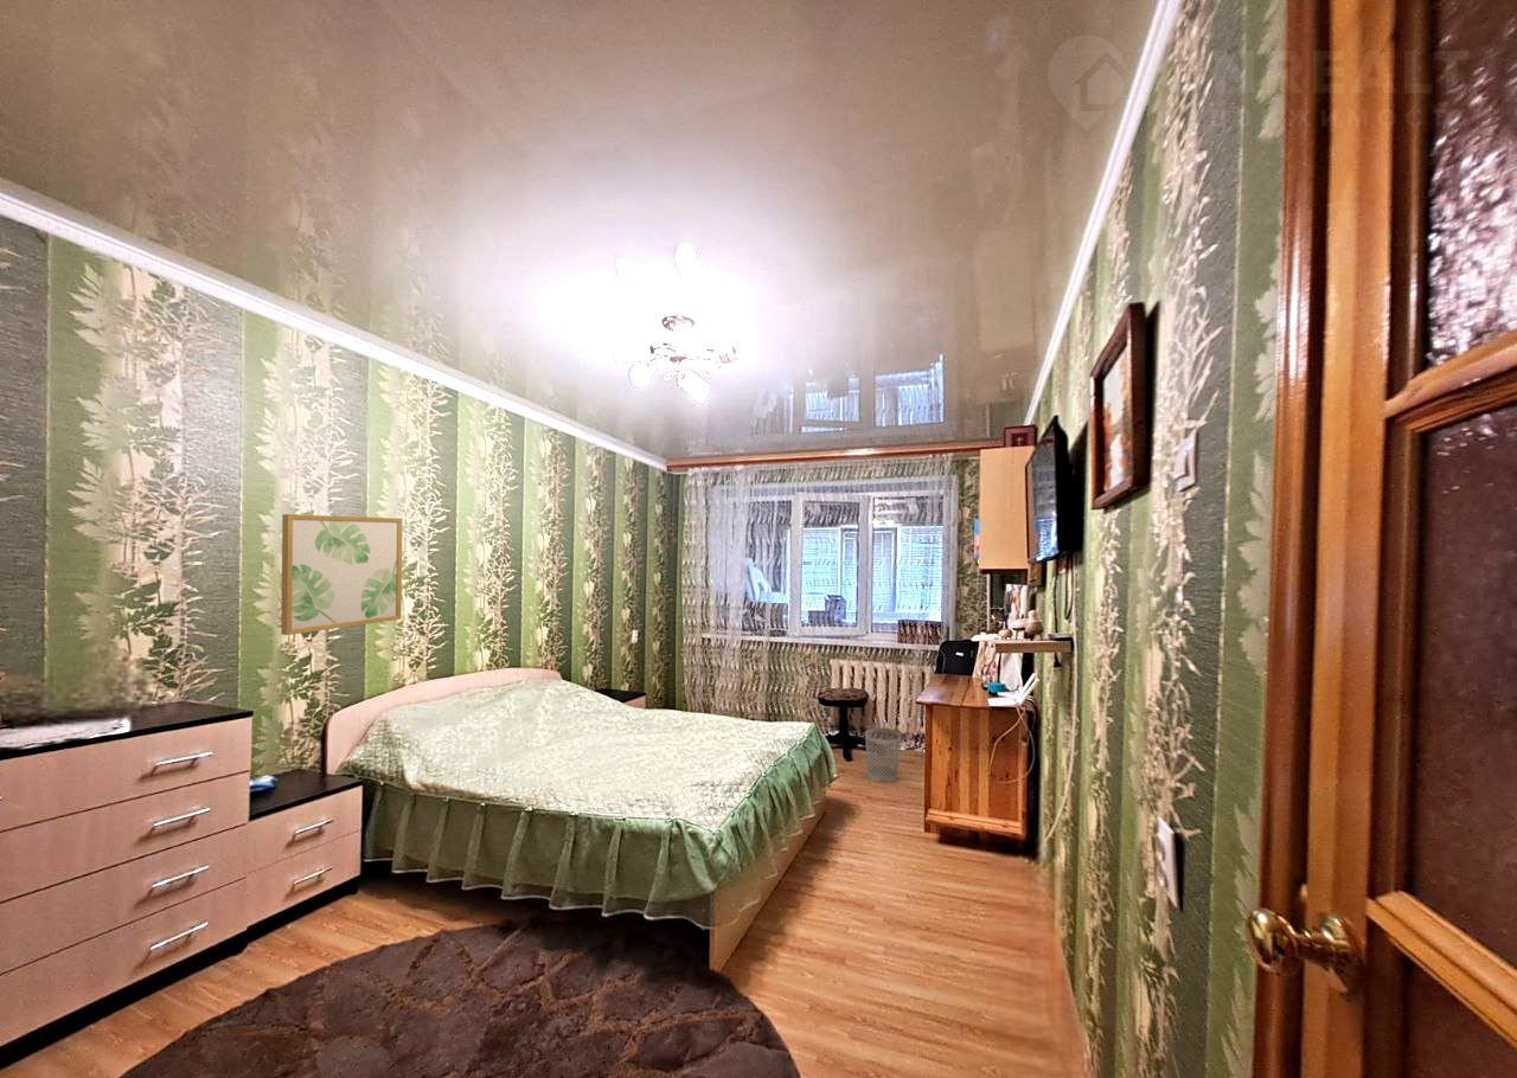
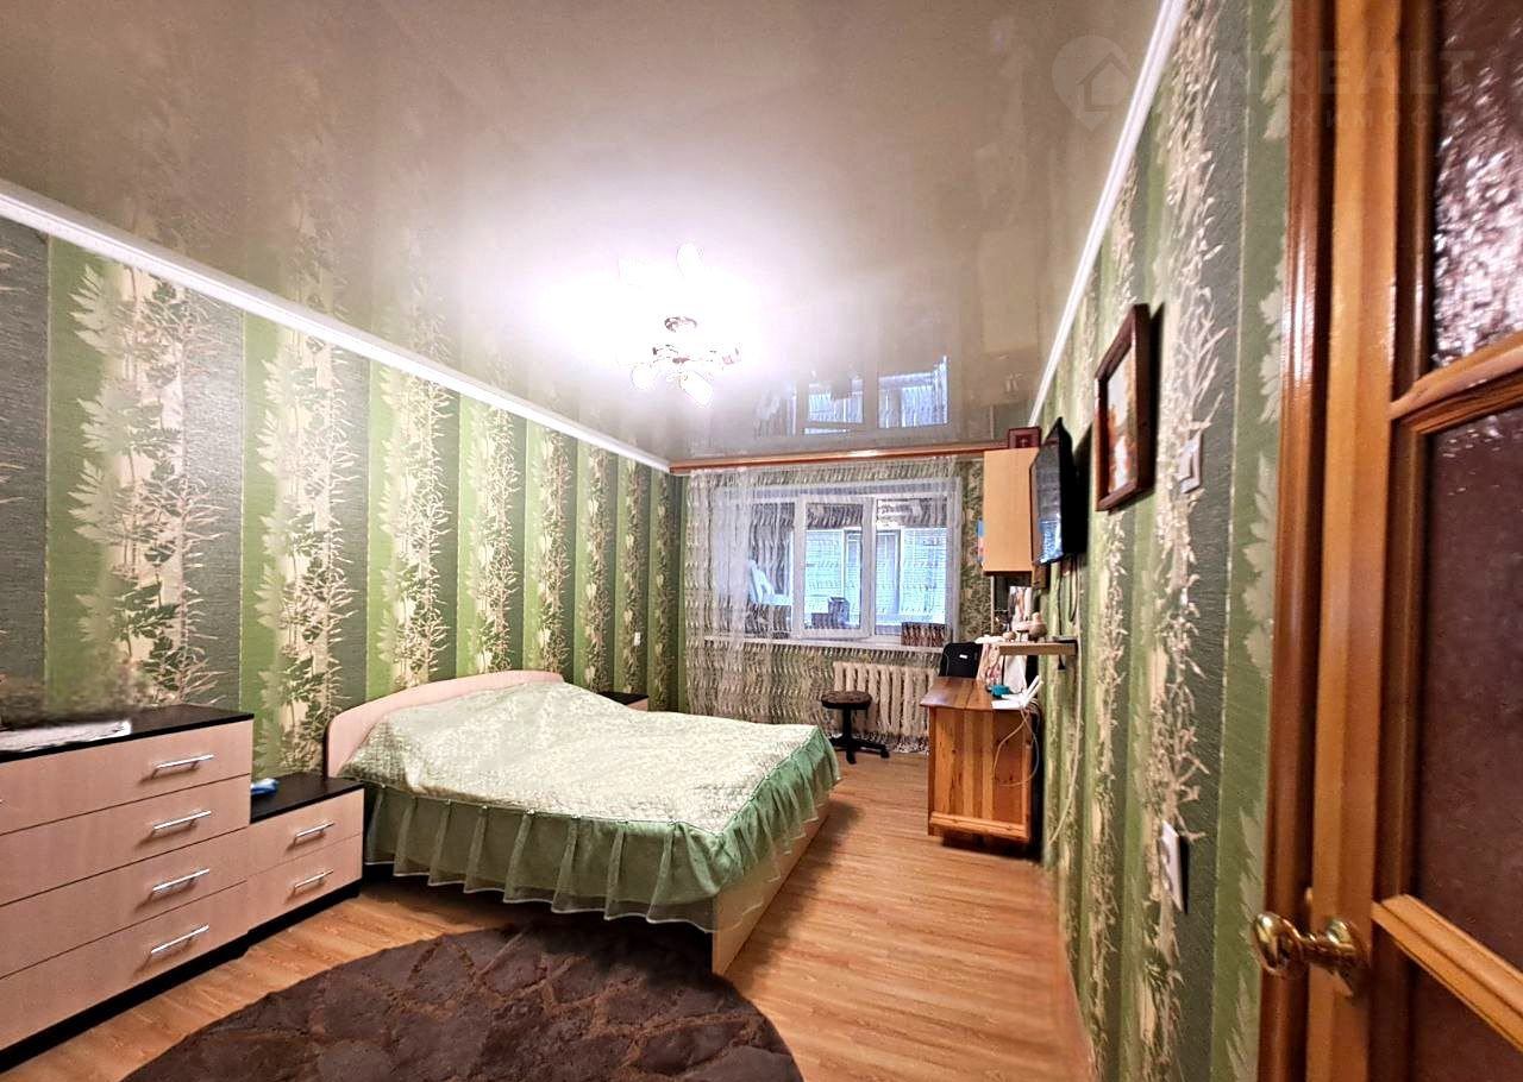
- wall art [280,513,403,636]
- wastebasket [864,727,902,784]
